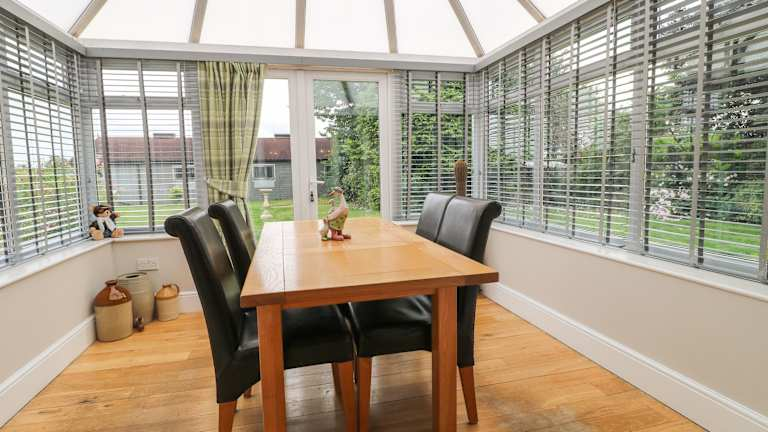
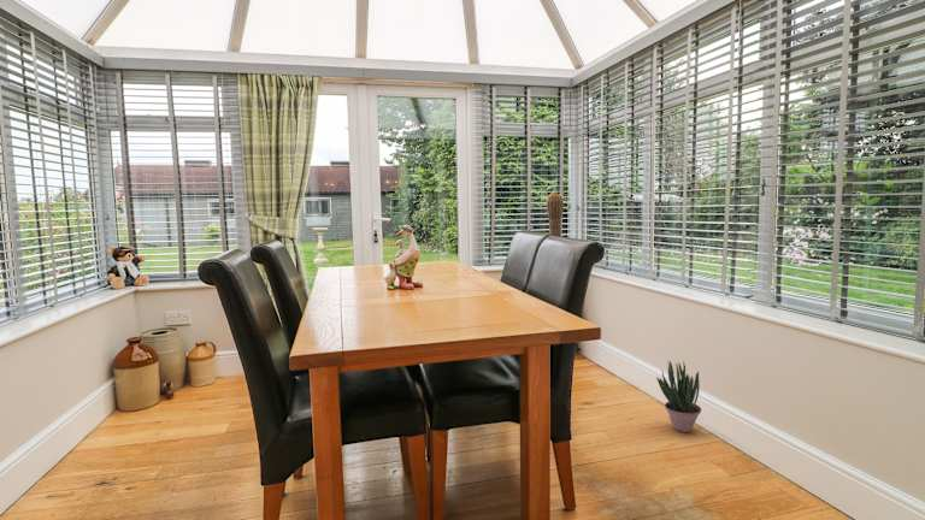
+ potted plant [655,359,702,433]
